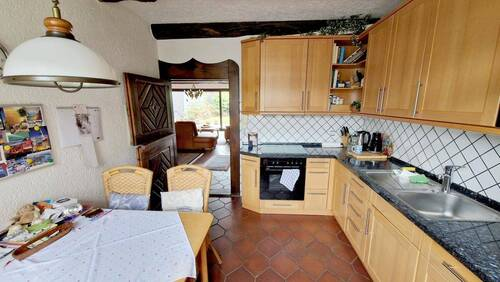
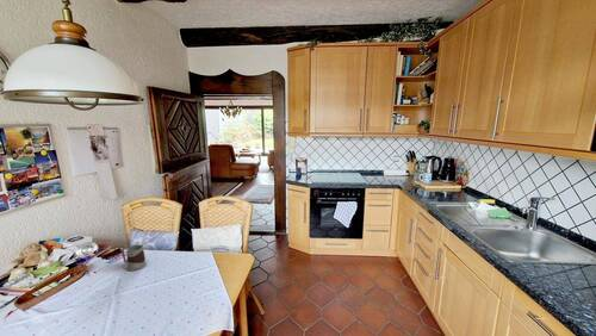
+ mug [120,243,148,272]
